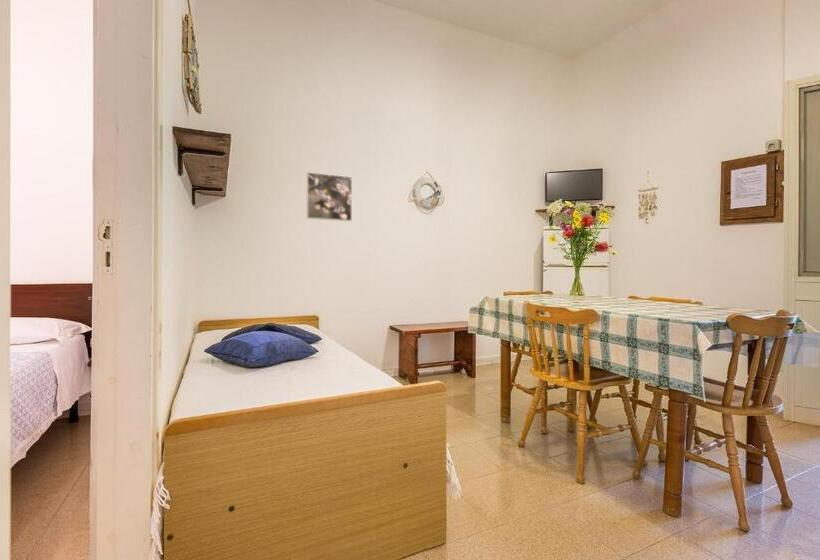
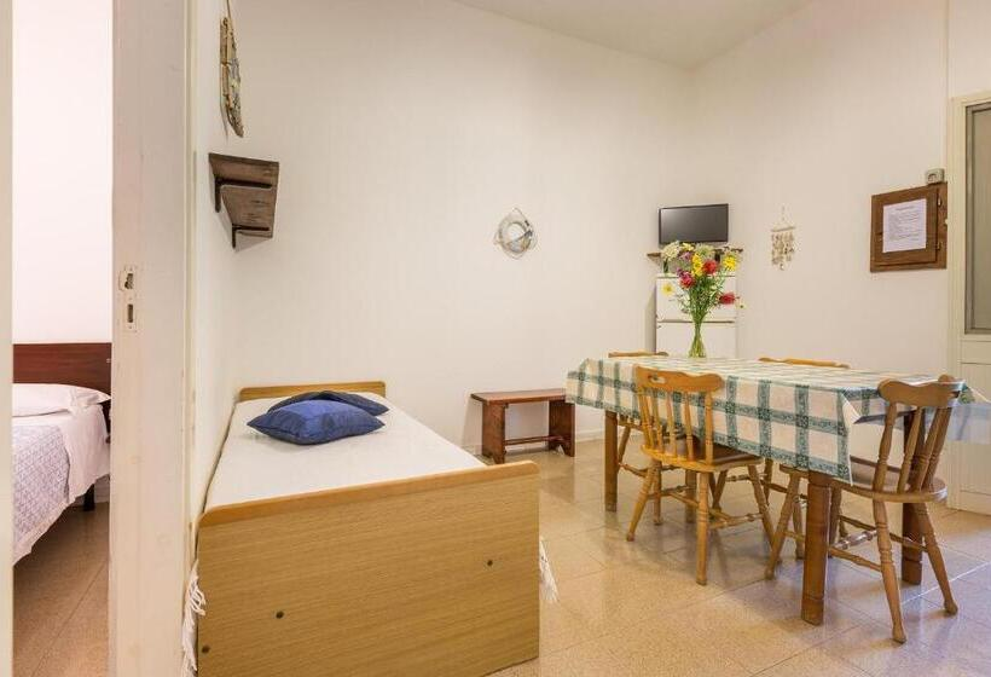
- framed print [306,171,353,222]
